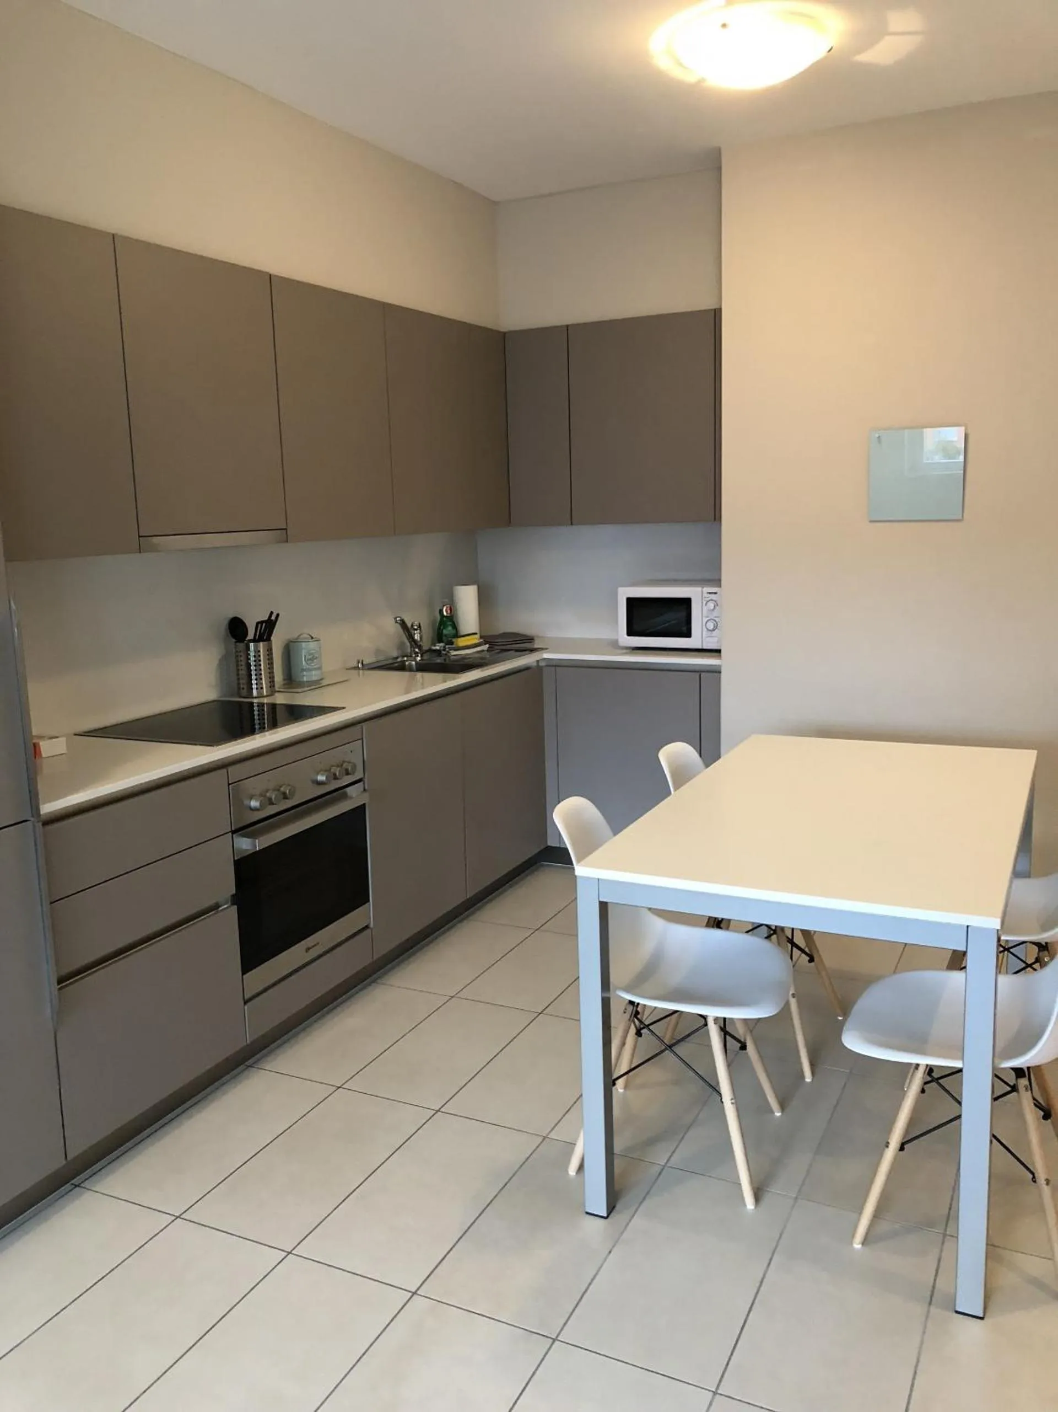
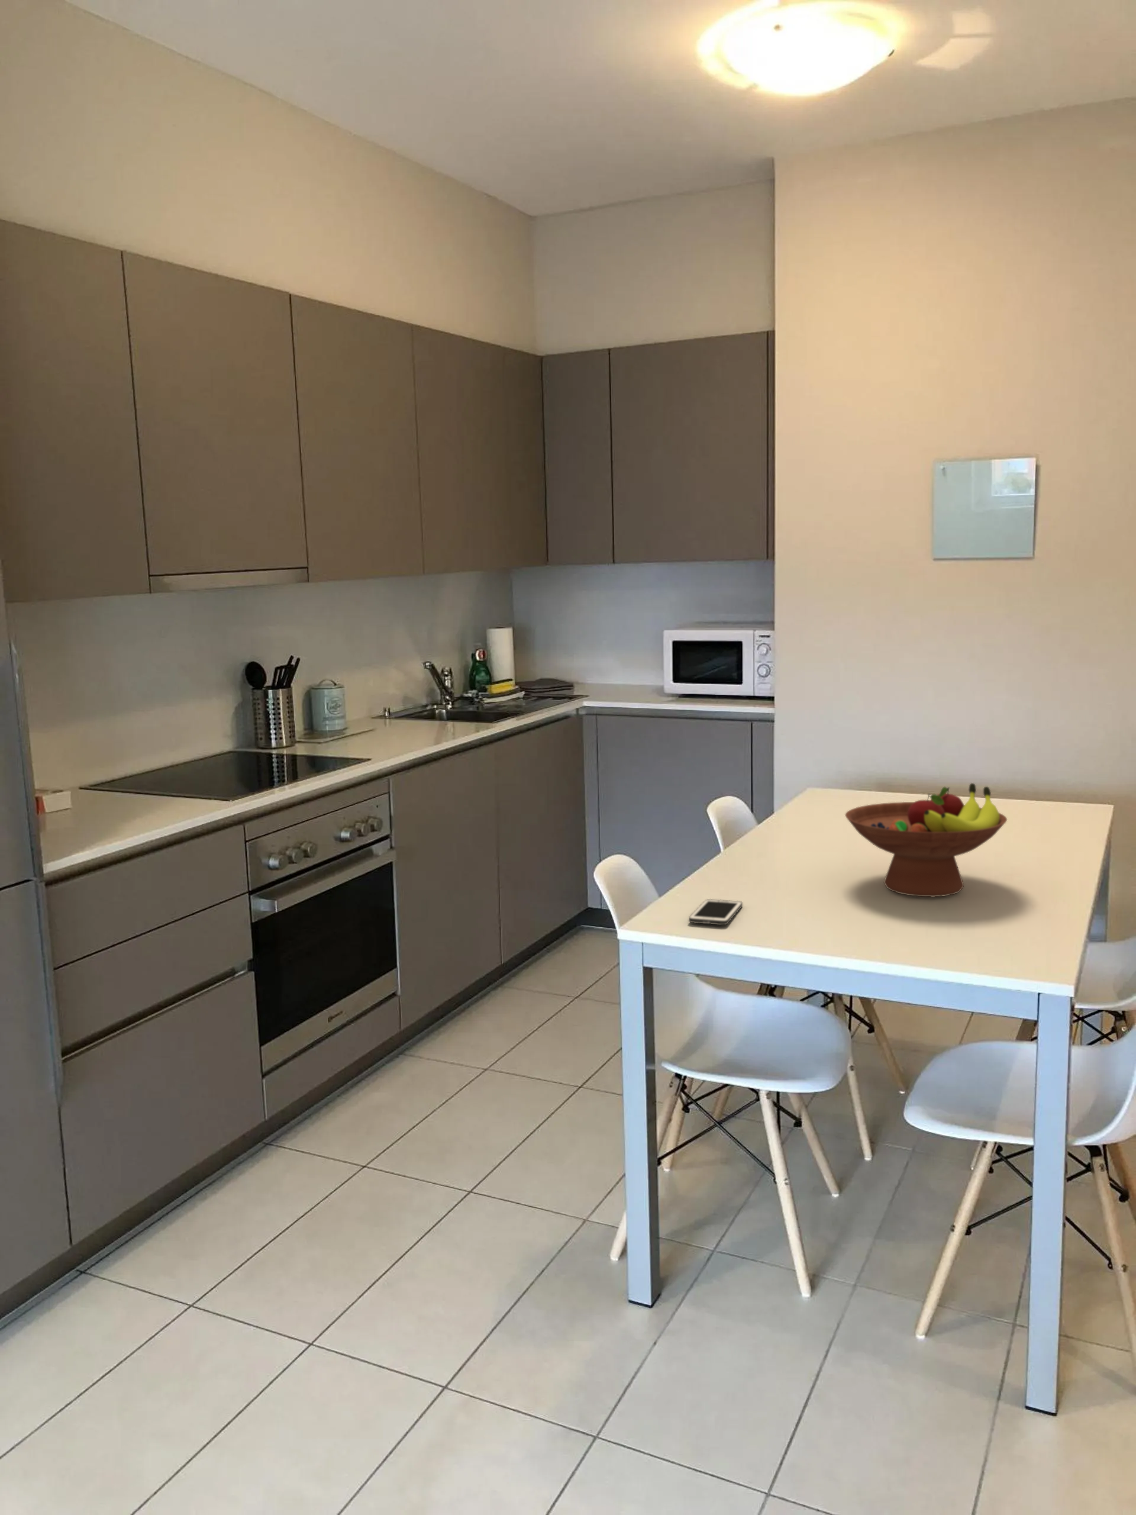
+ fruit bowl [845,783,1007,897]
+ cell phone [689,898,743,926]
